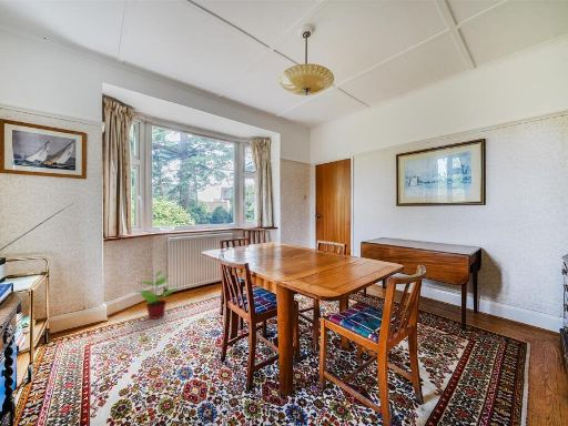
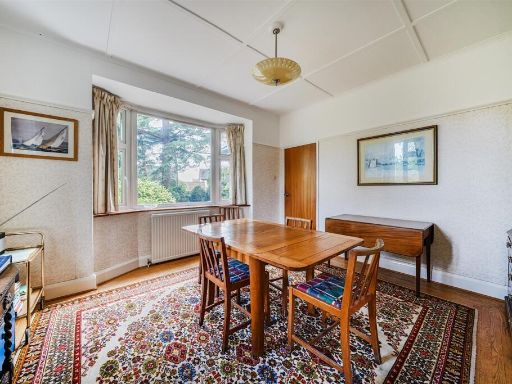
- potted plant [134,268,181,321]
